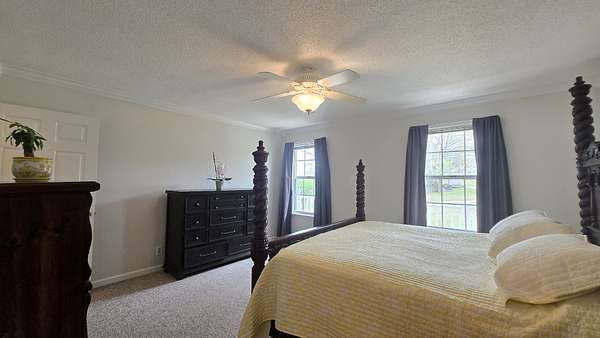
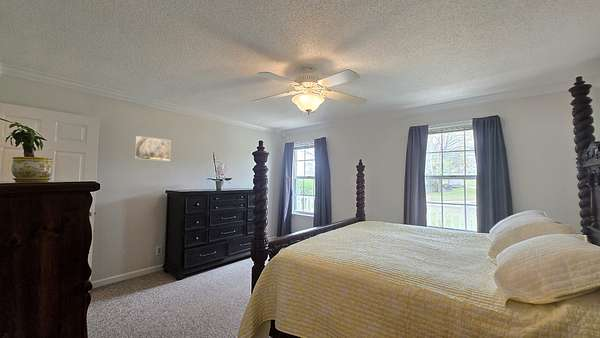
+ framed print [134,135,172,162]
